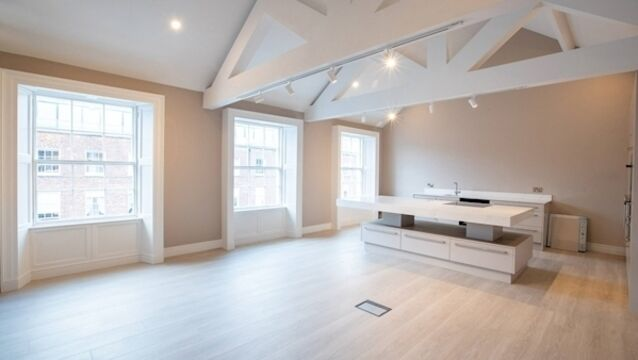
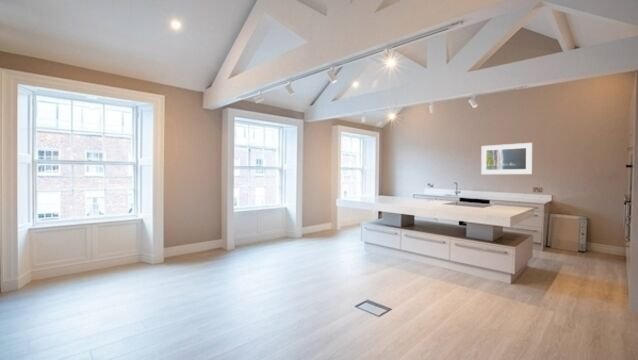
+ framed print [480,142,533,175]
